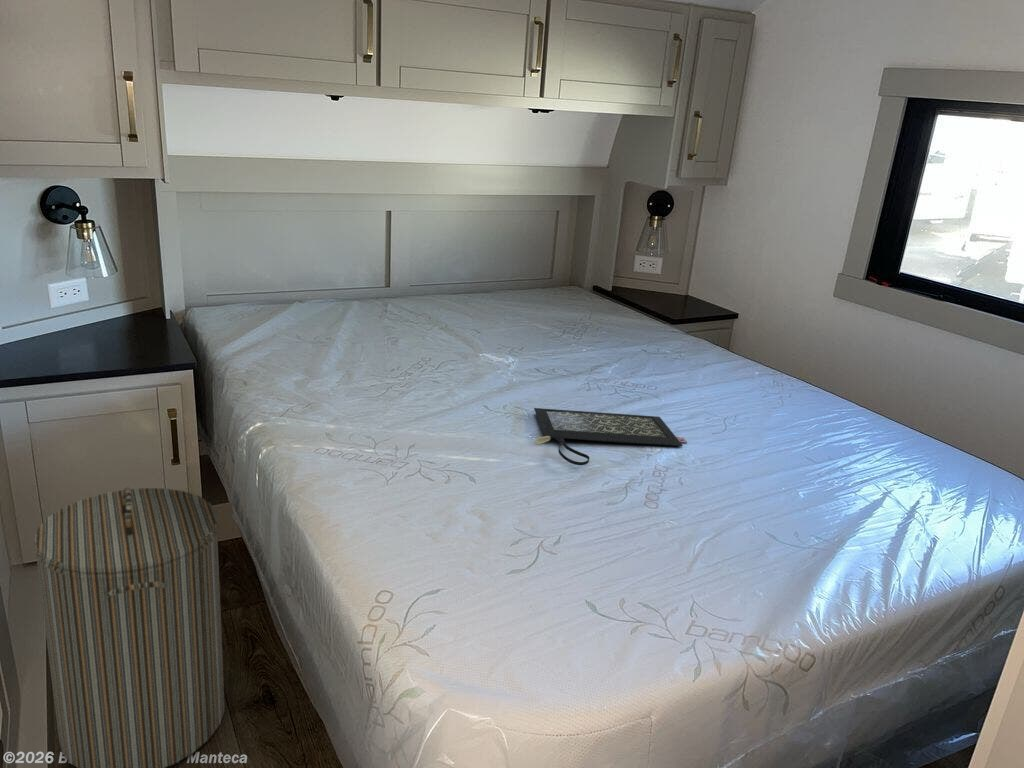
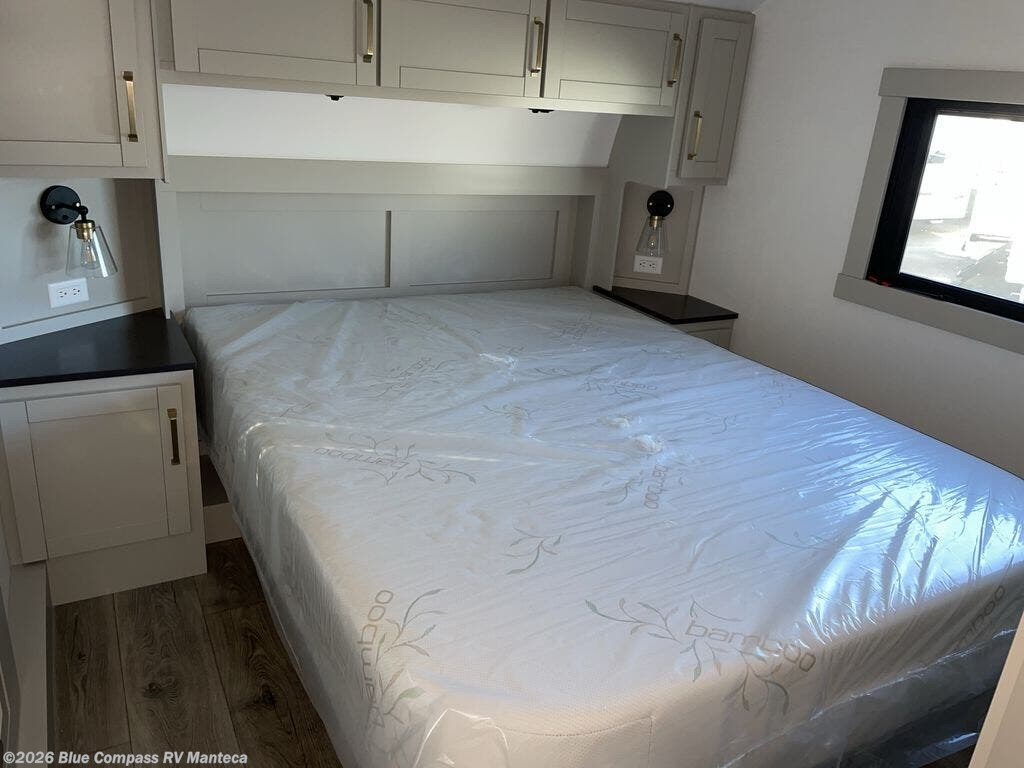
- clutch bag [533,407,688,466]
- laundry hamper [32,486,226,768]
